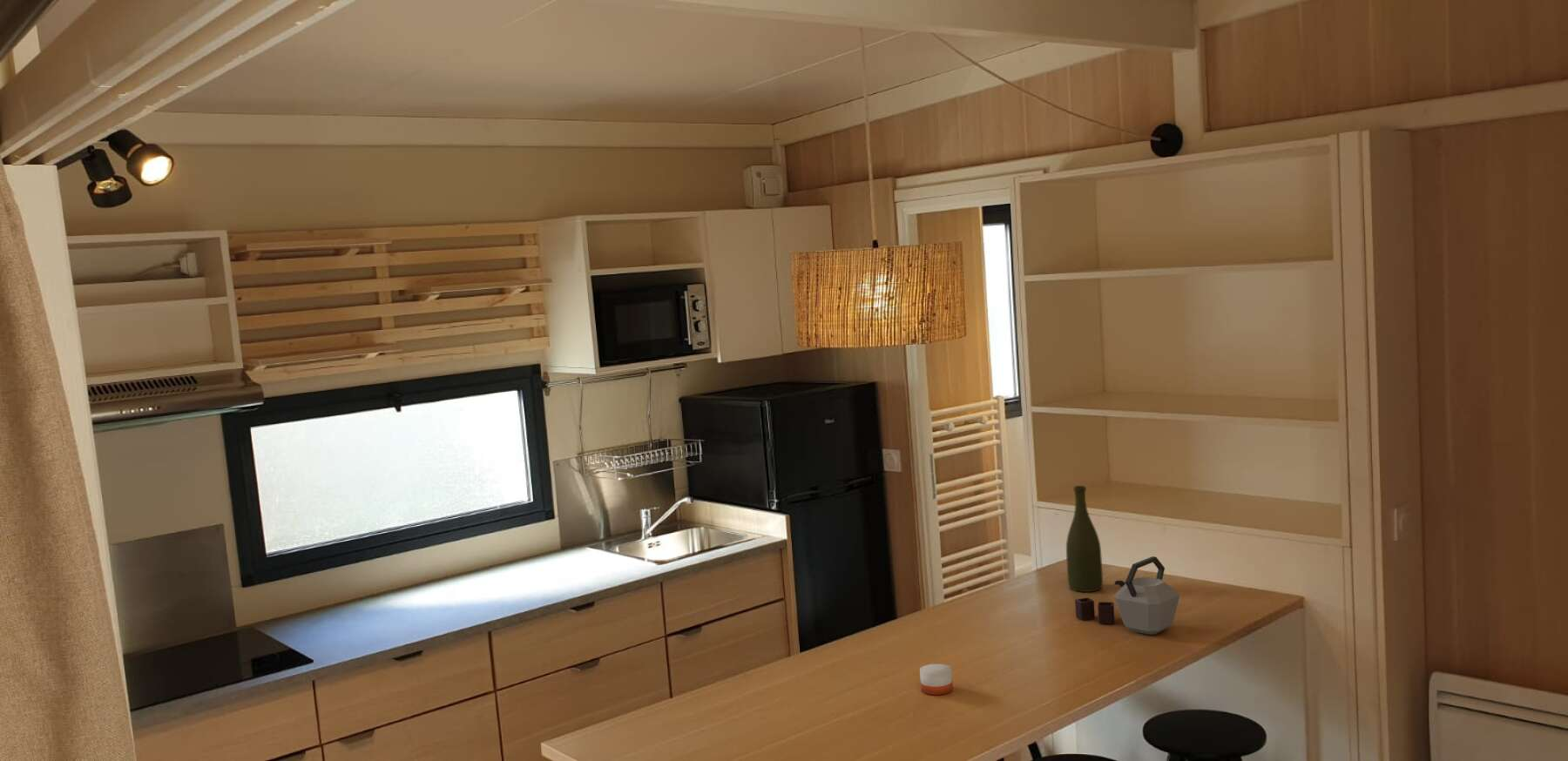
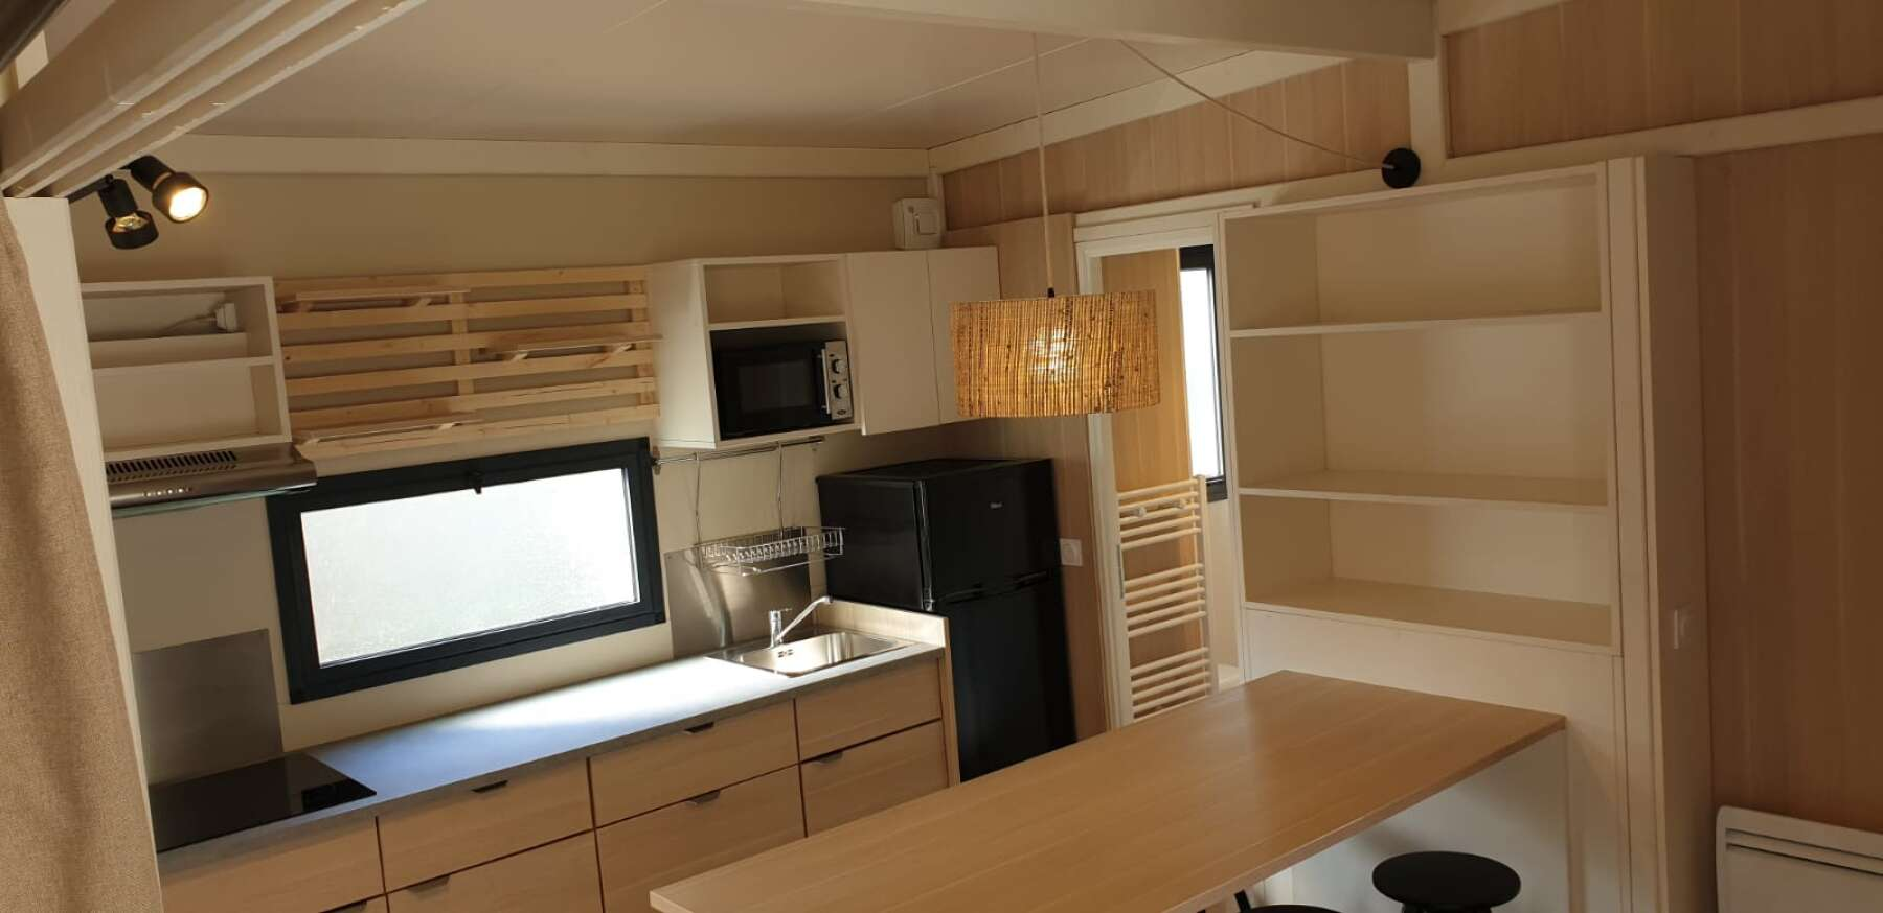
- bottle [1065,485,1104,593]
- candle [919,659,954,696]
- kettle [1074,556,1180,636]
